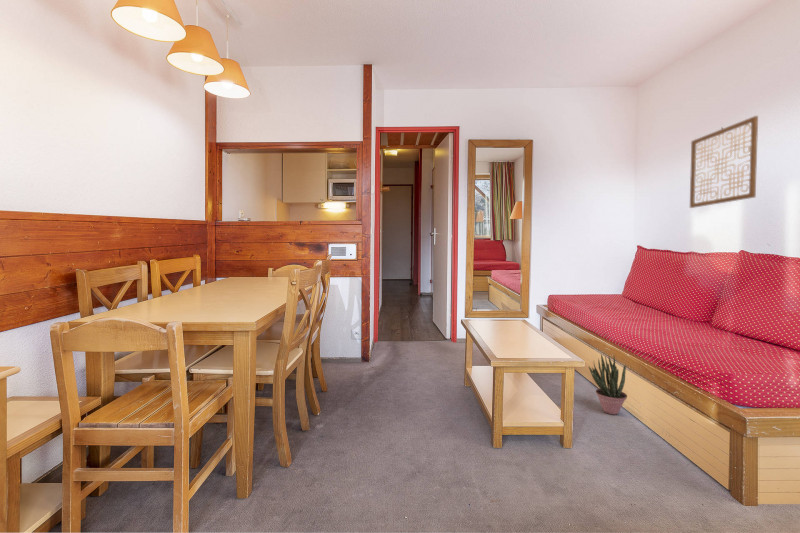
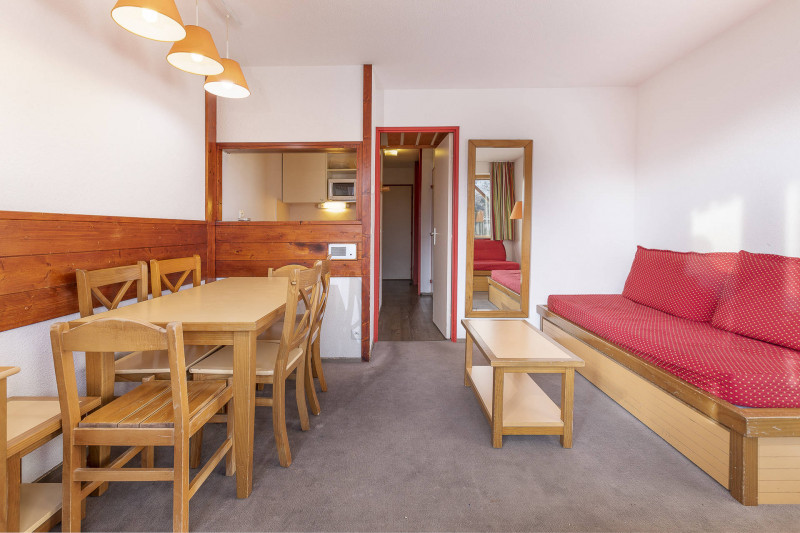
- wall art [689,115,759,209]
- potted plant [588,354,628,416]
